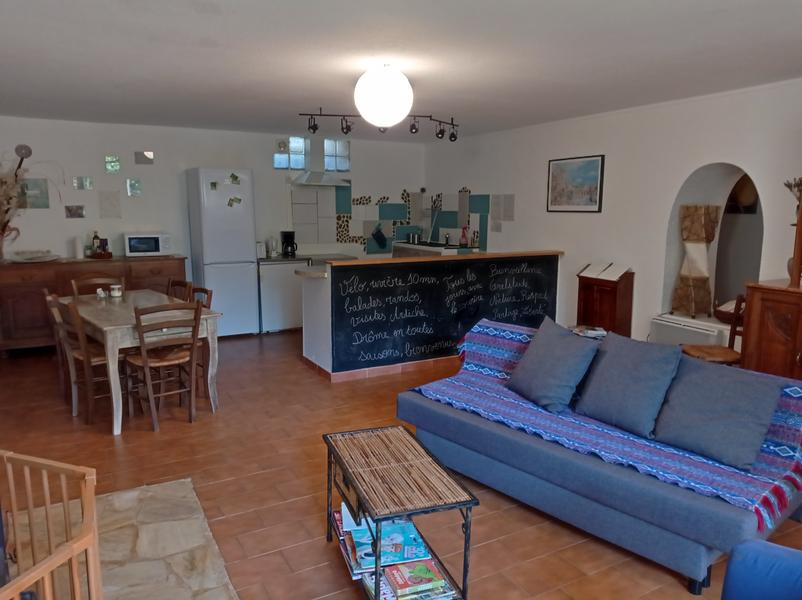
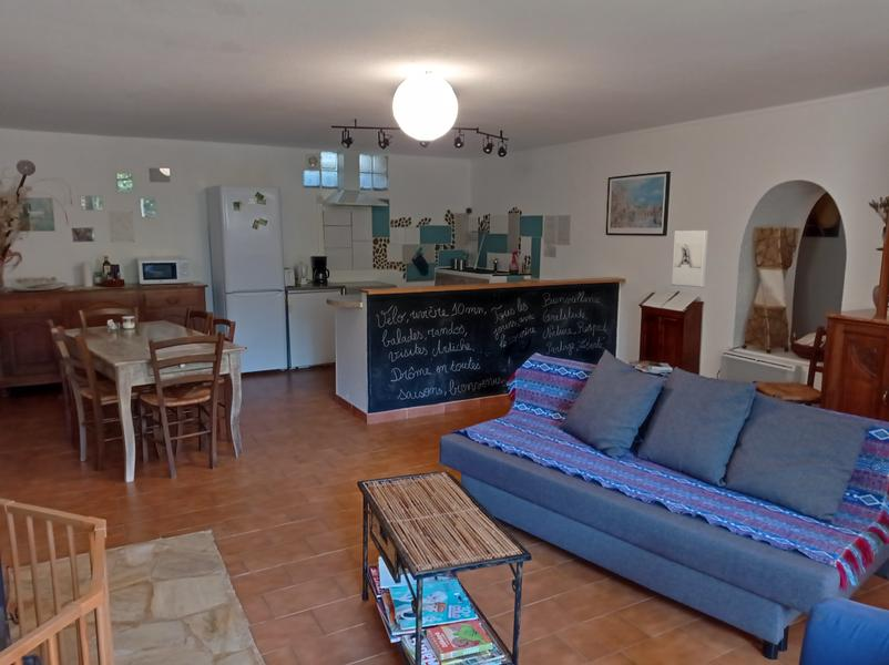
+ wall sculpture [671,229,709,288]
